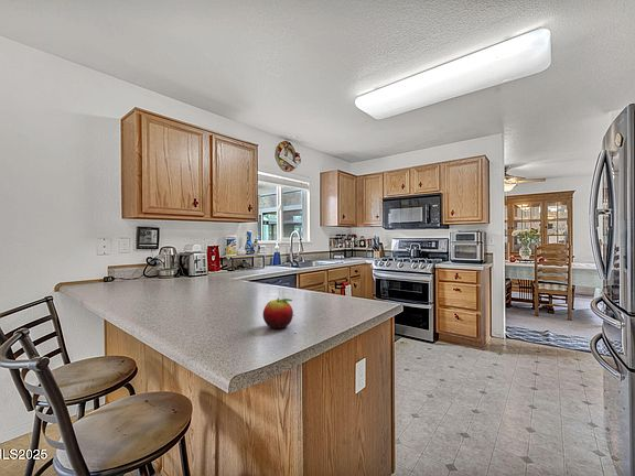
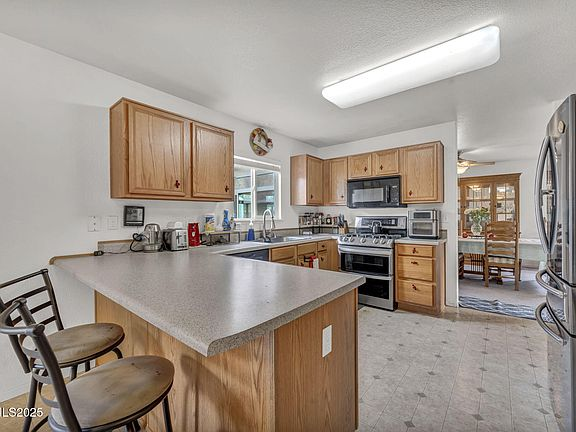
- fruit [262,296,294,329]
